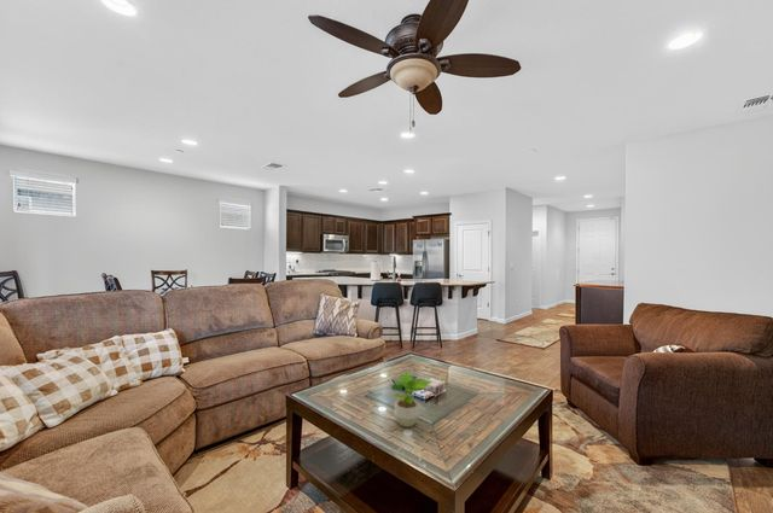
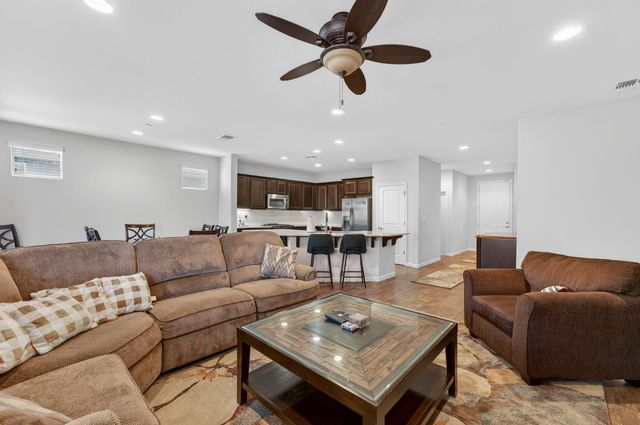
- potted plant [390,371,432,429]
